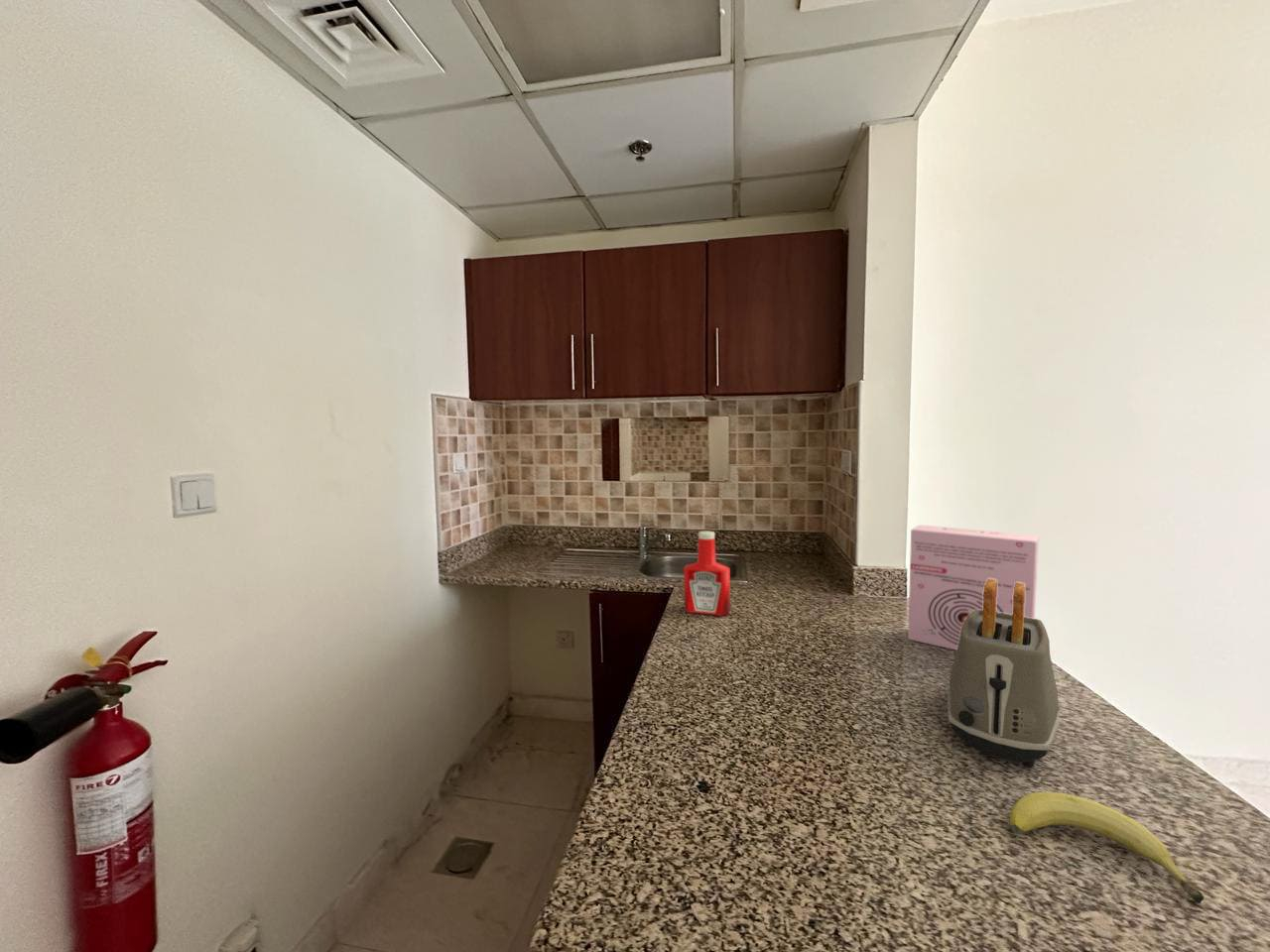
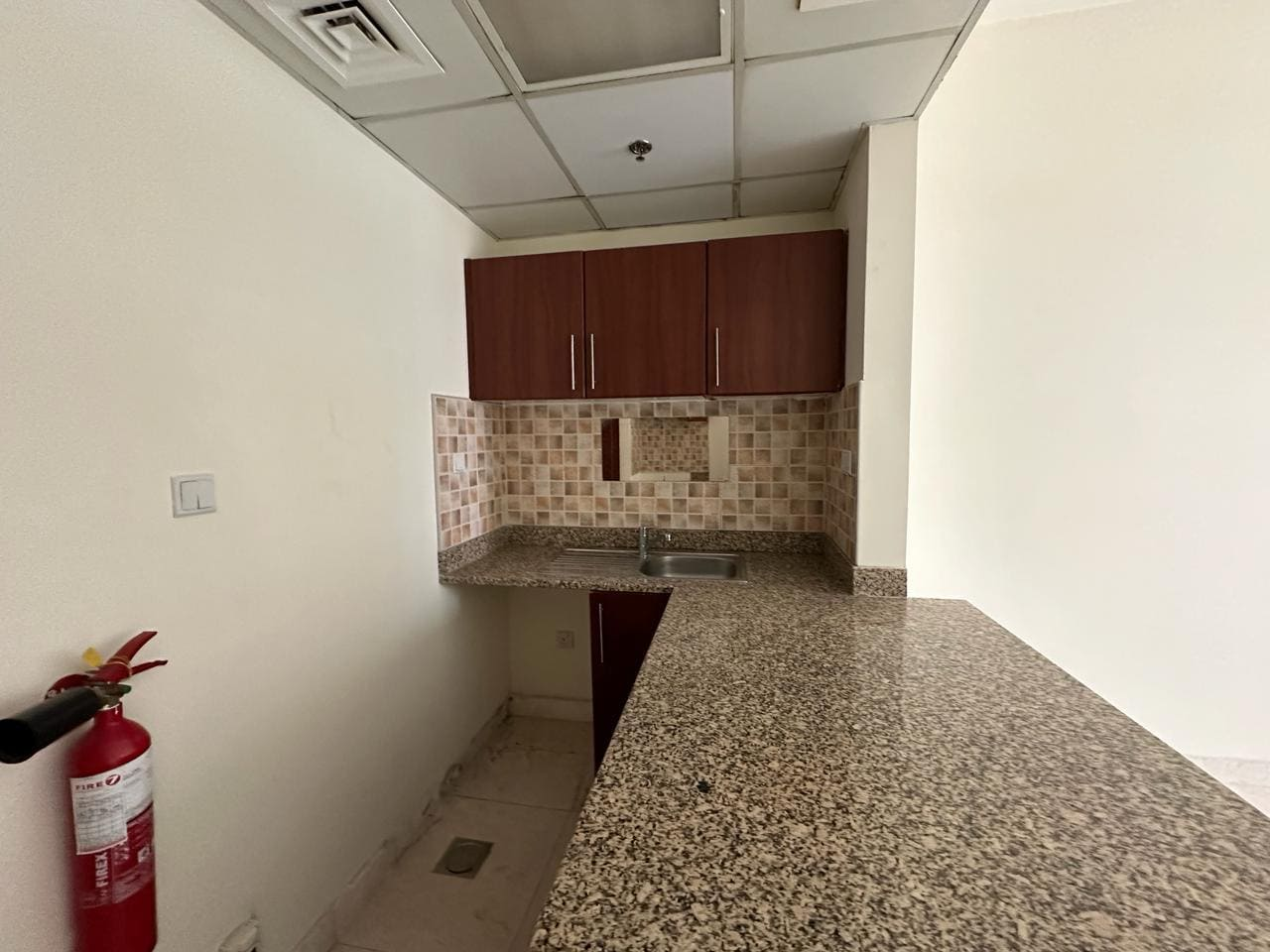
- soap bottle [683,531,731,617]
- cereal box [907,524,1040,652]
- fruit [1009,791,1205,904]
- toaster [947,578,1061,769]
